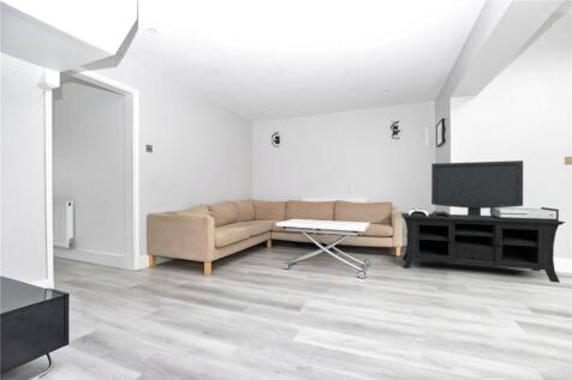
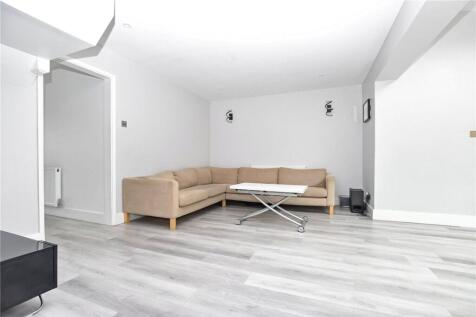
- media console [400,159,566,284]
